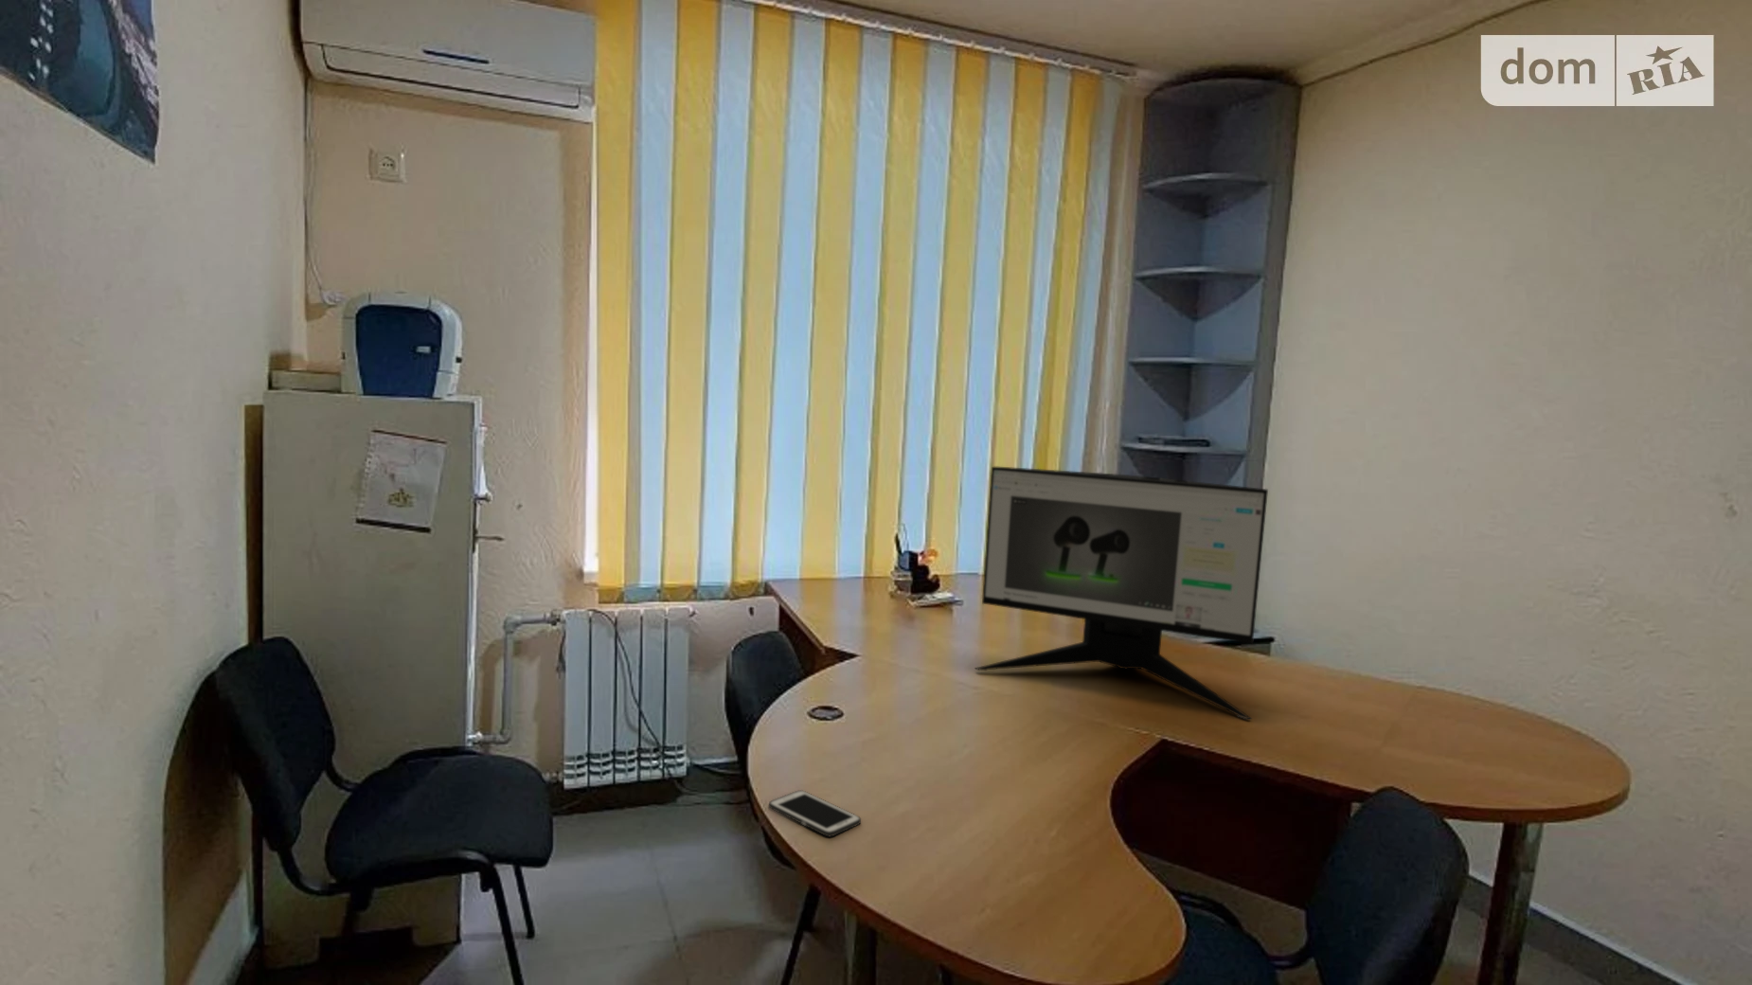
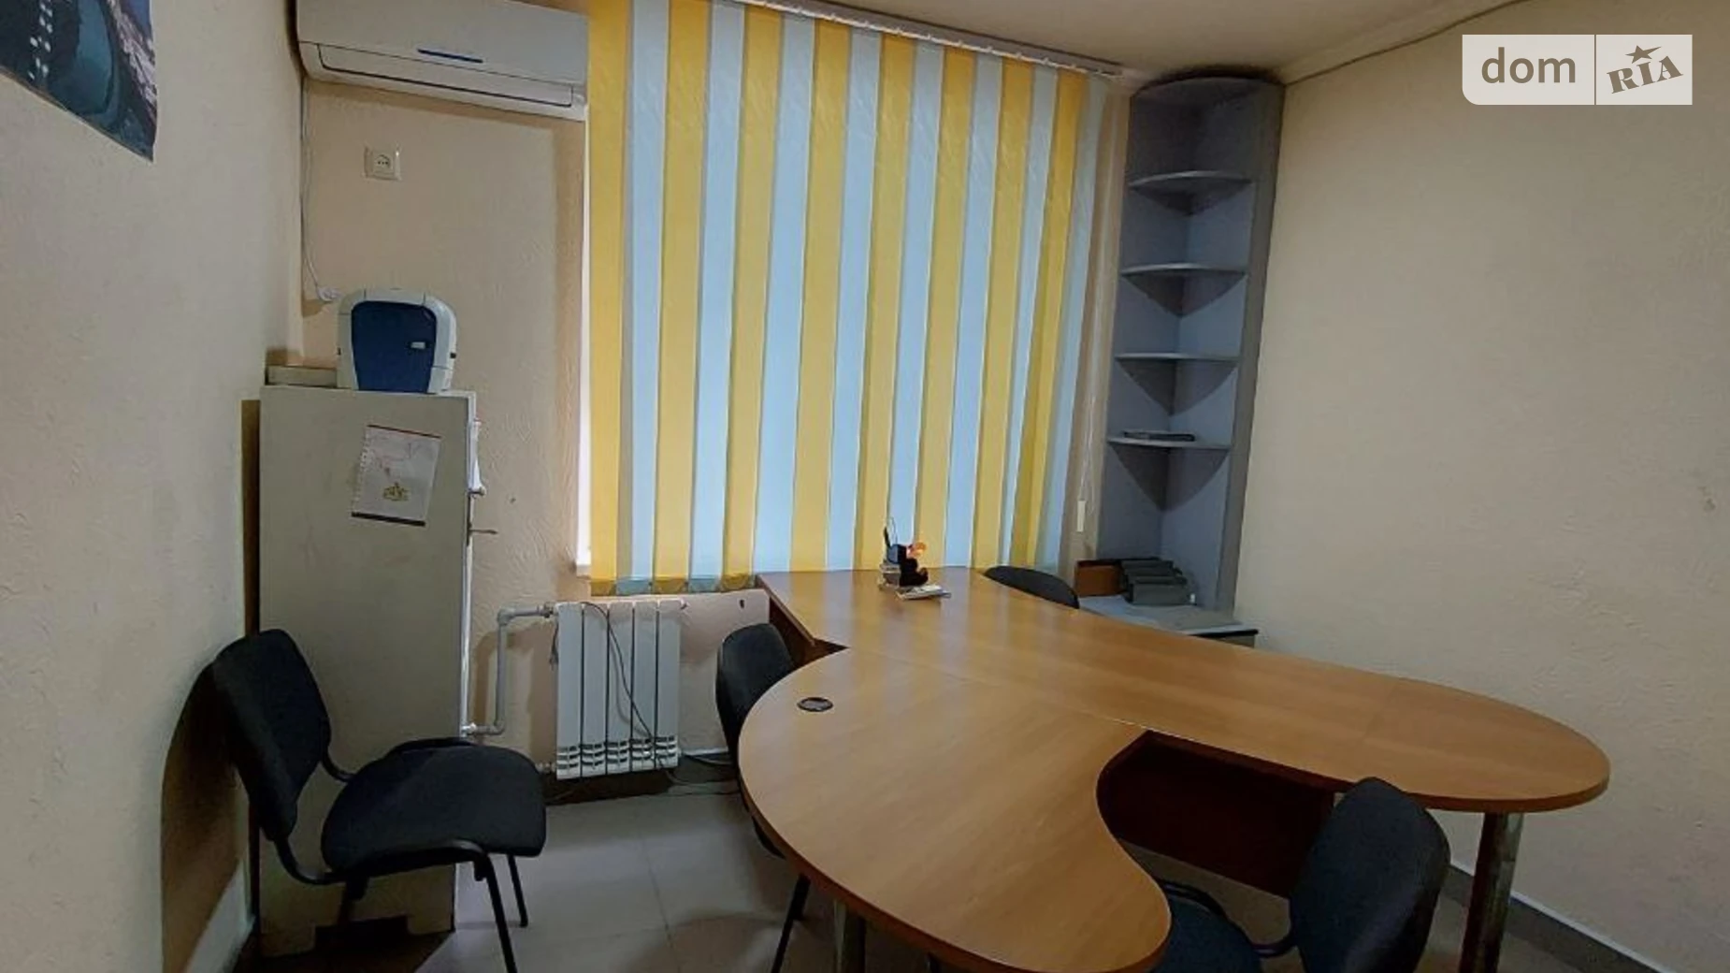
- computer monitor [975,465,1269,719]
- cell phone [768,789,862,838]
